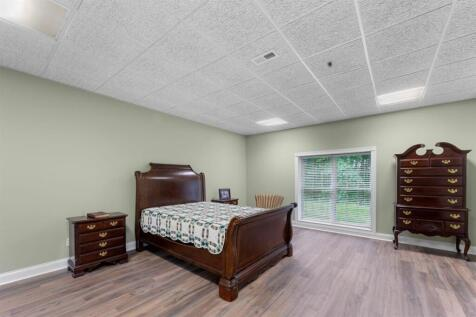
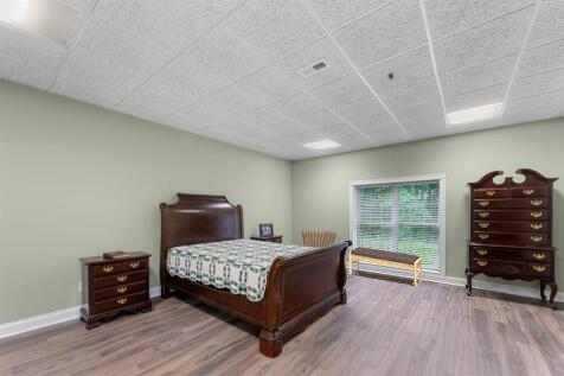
+ bench [348,246,423,288]
